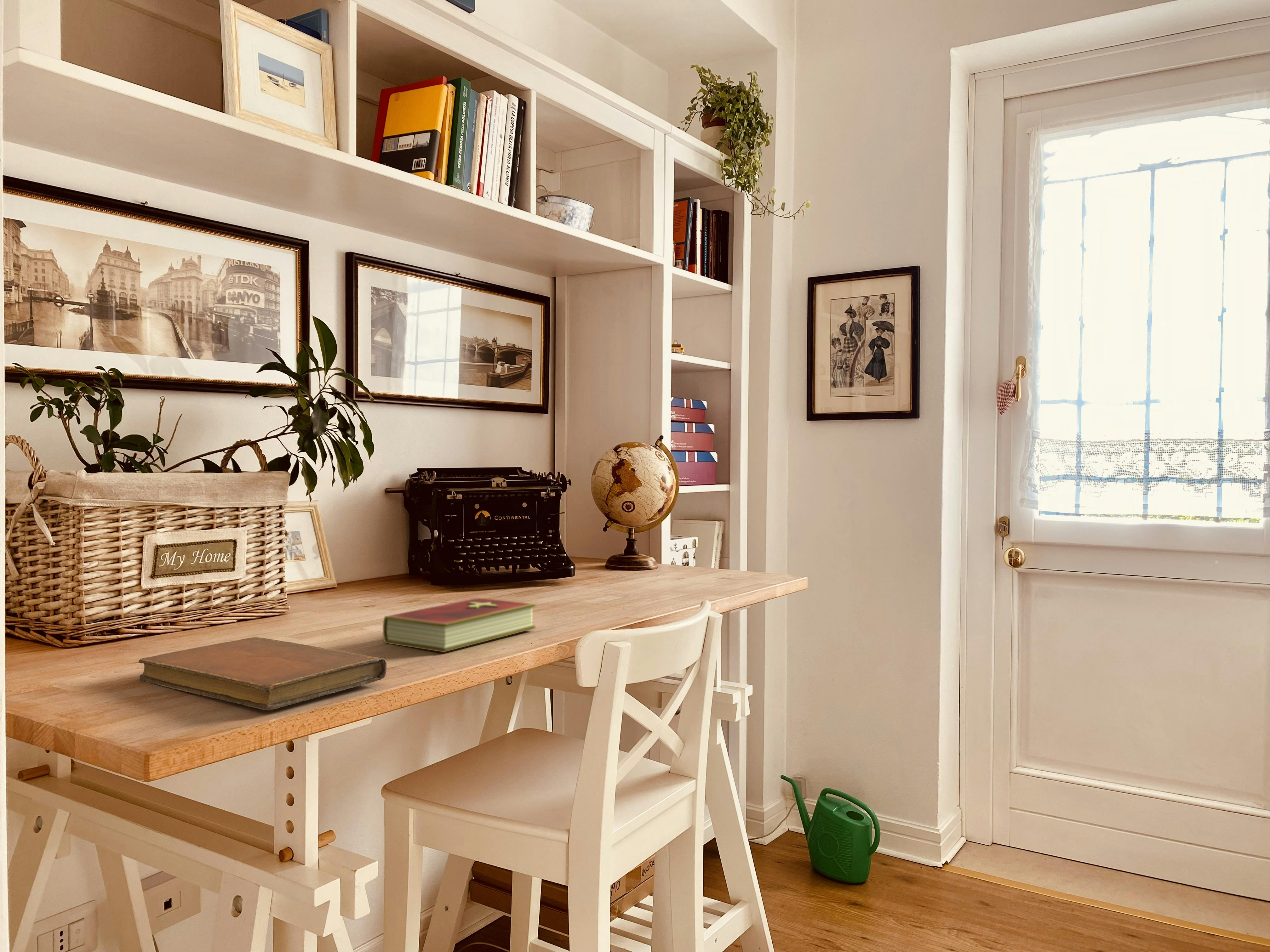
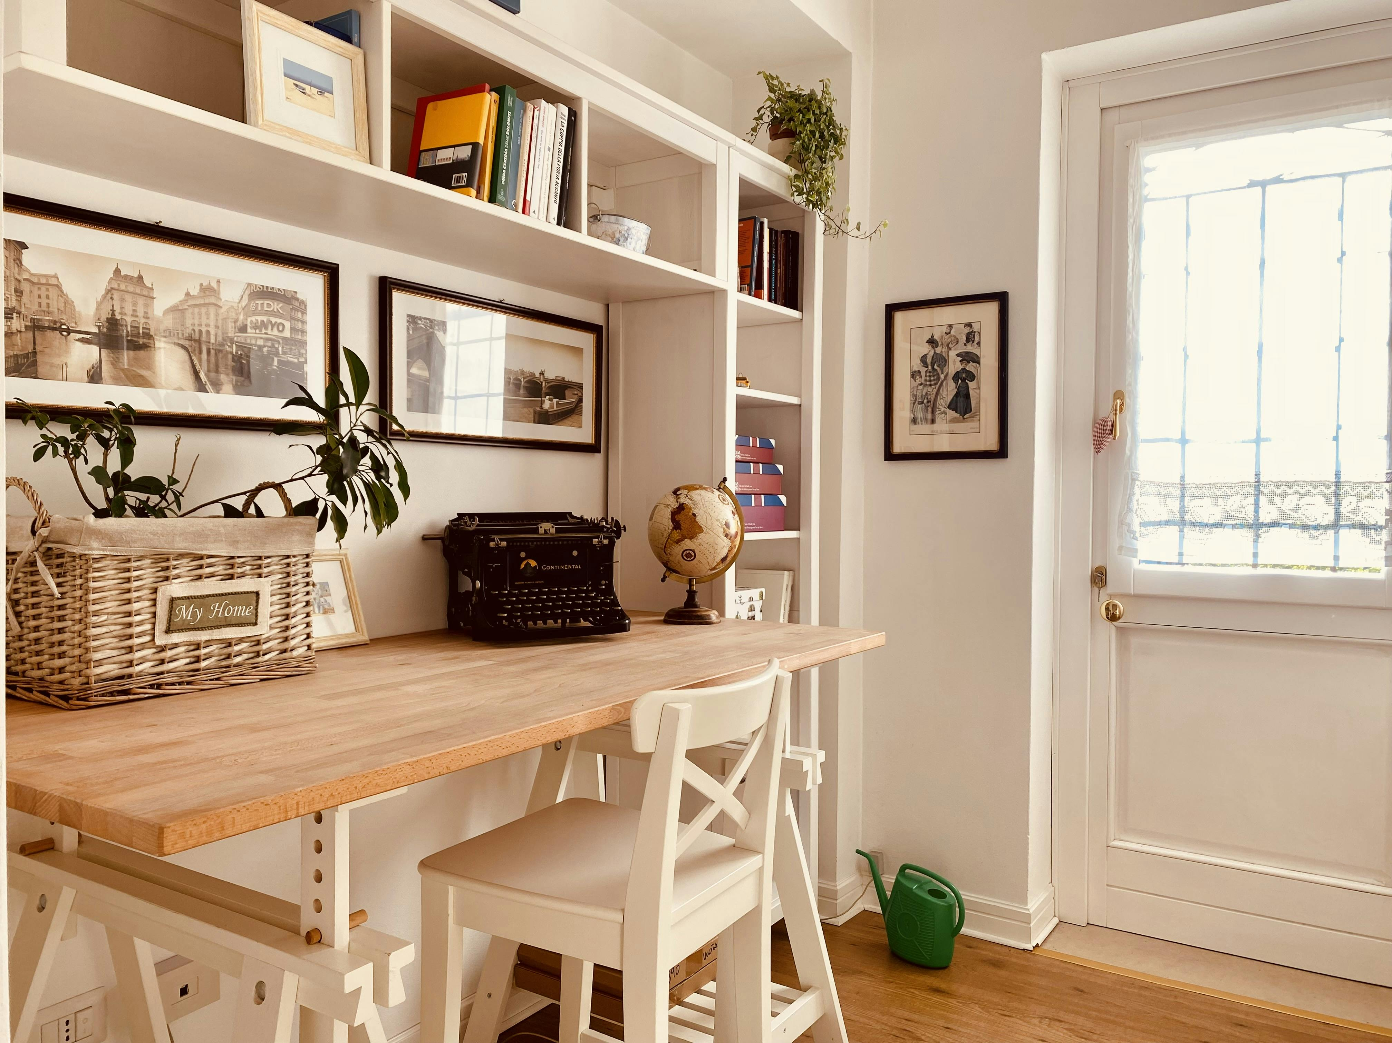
- notebook [139,637,387,711]
- hardcover book [383,597,536,653]
